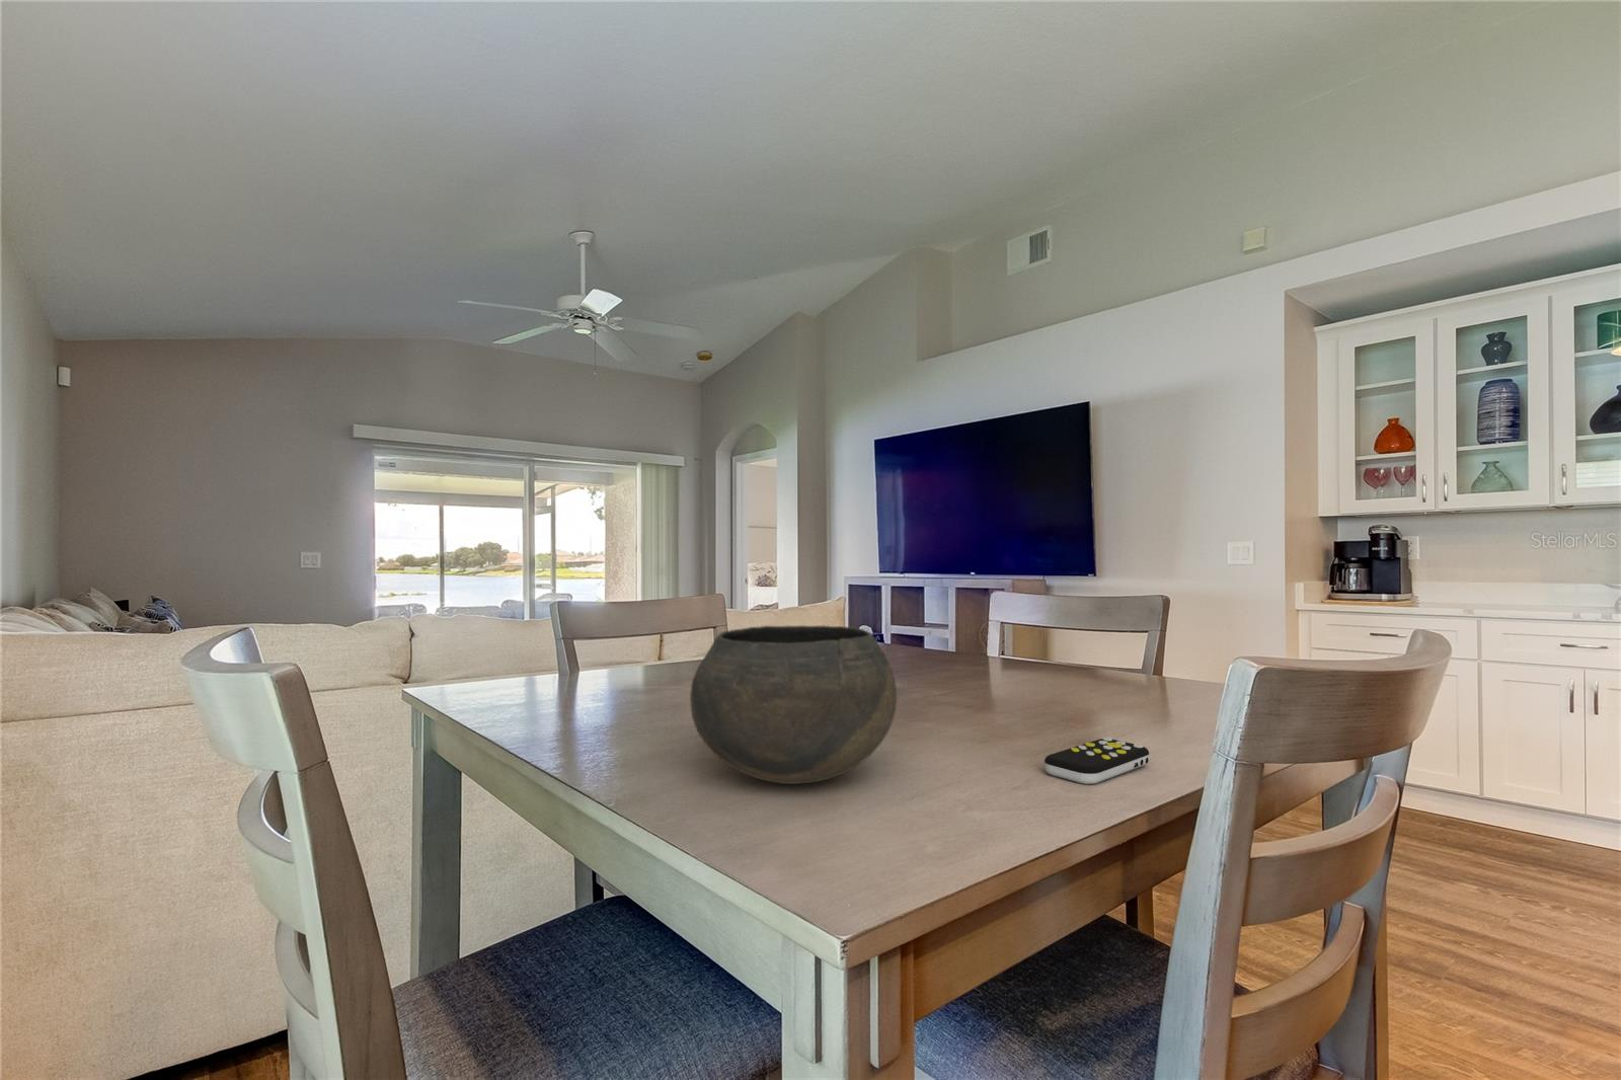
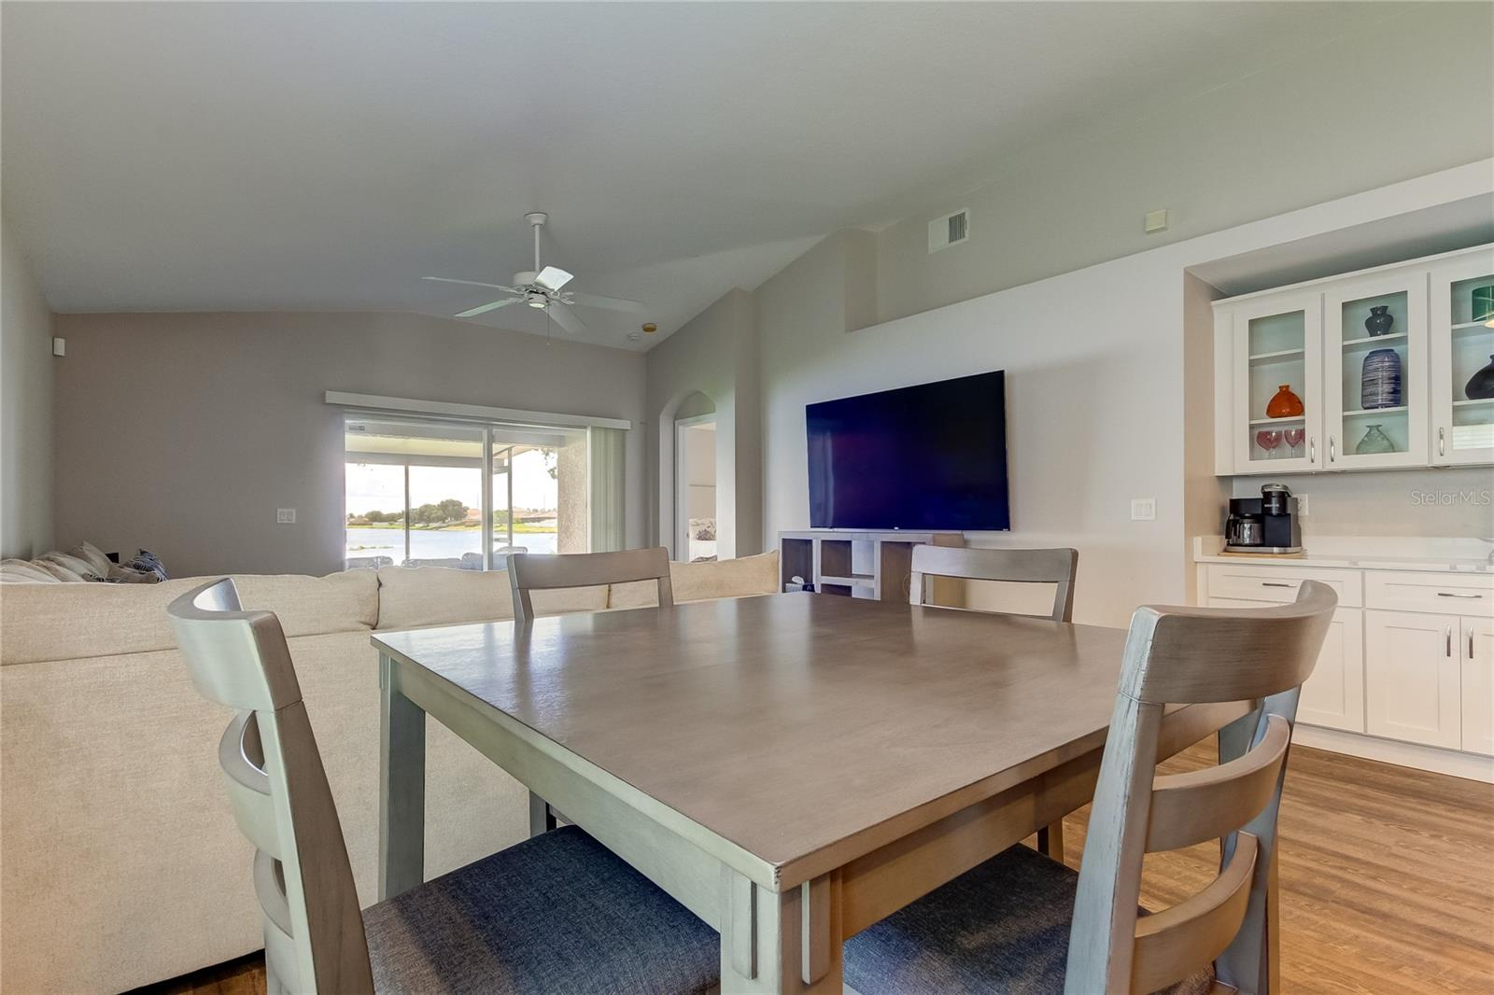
- remote control [1044,736,1150,785]
- bowl [689,624,898,785]
